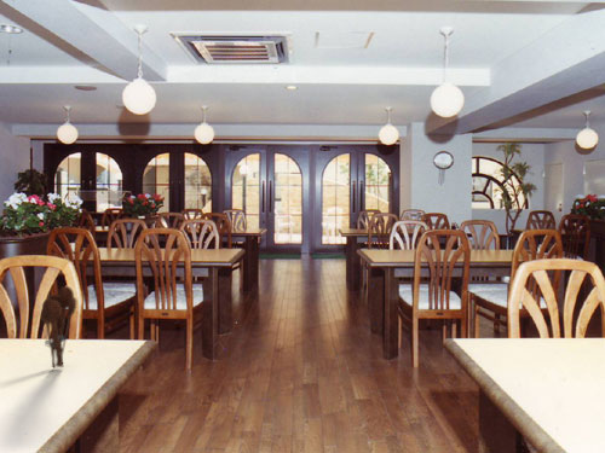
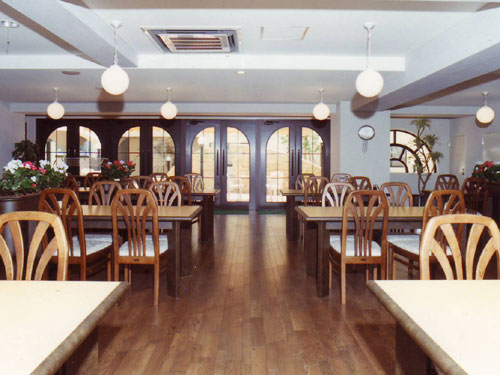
- utensil holder [40,285,79,370]
